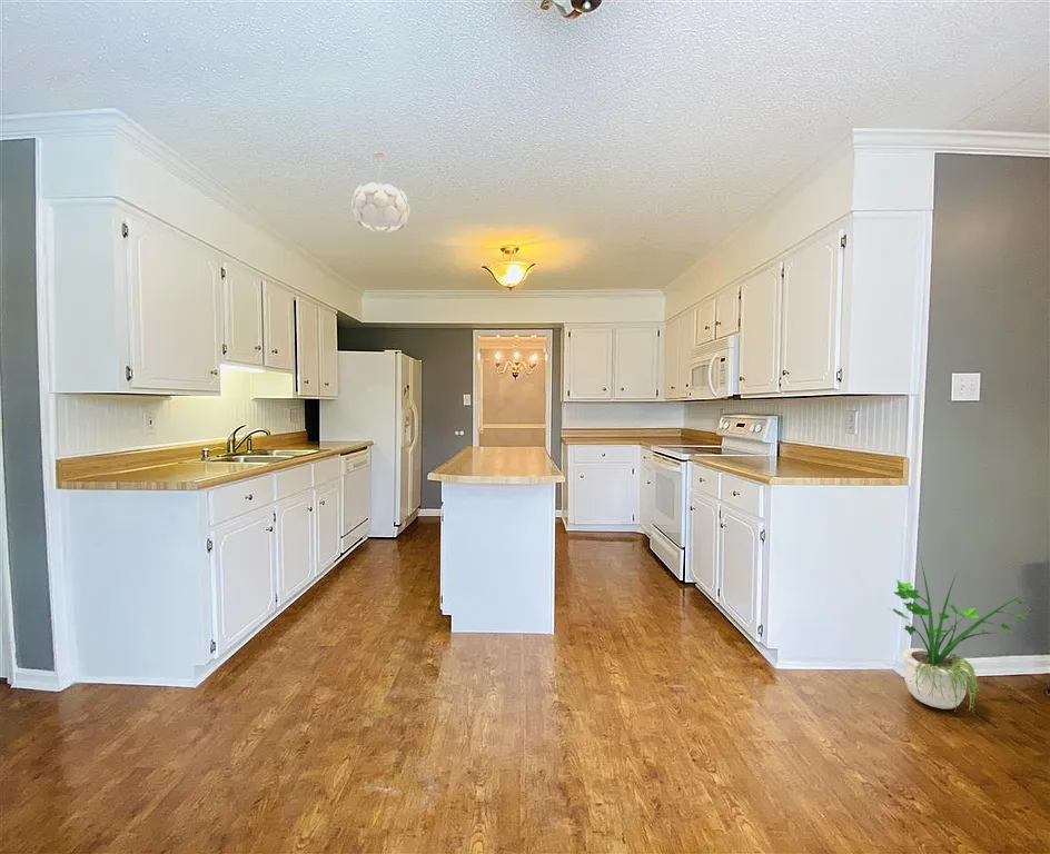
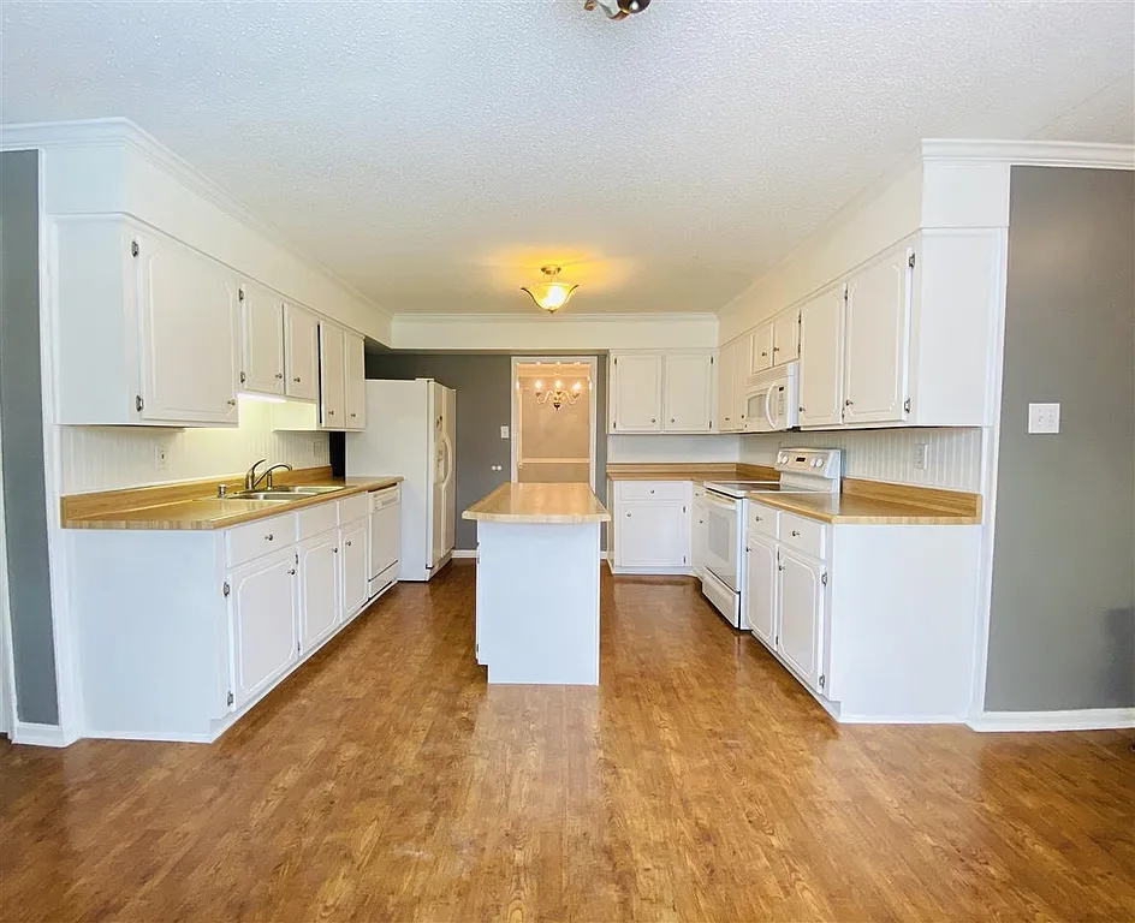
- pendant light [350,150,410,234]
- potted plant [888,556,1029,712]
